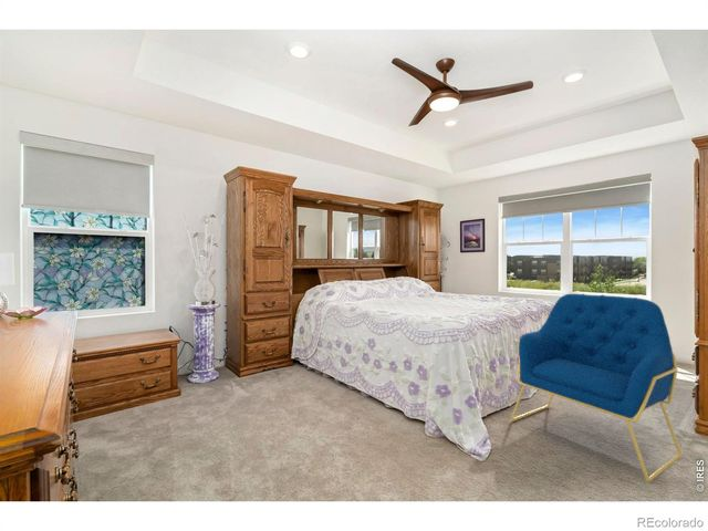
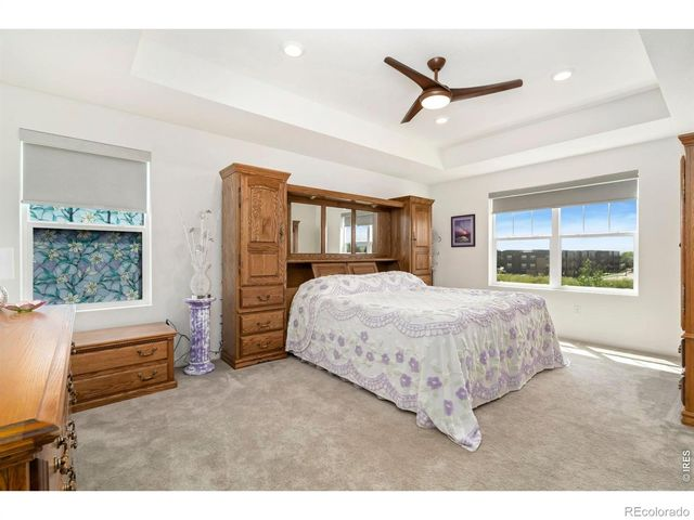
- armchair [510,293,684,483]
